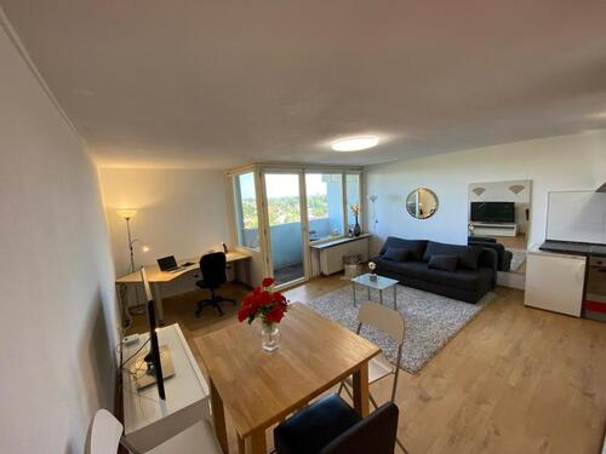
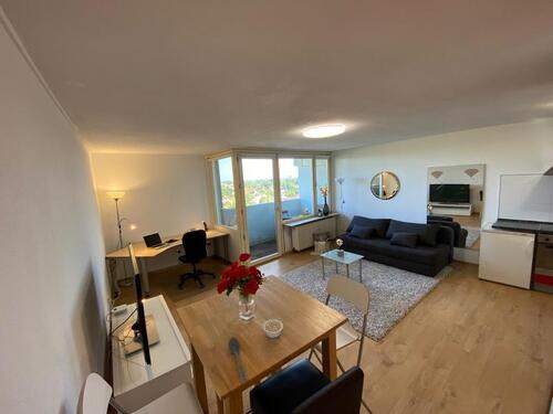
+ legume [262,318,284,339]
+ stirrer [227,336,248,384]
